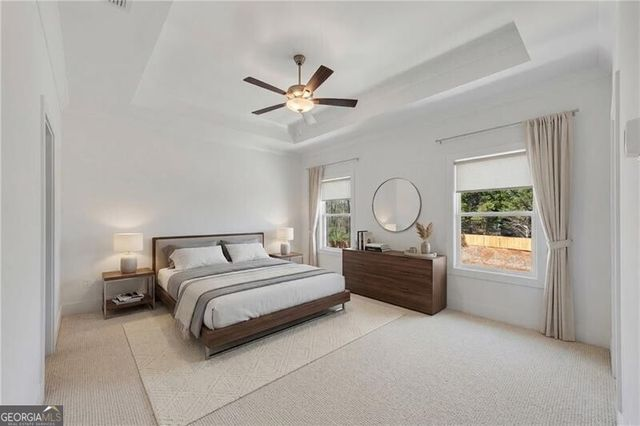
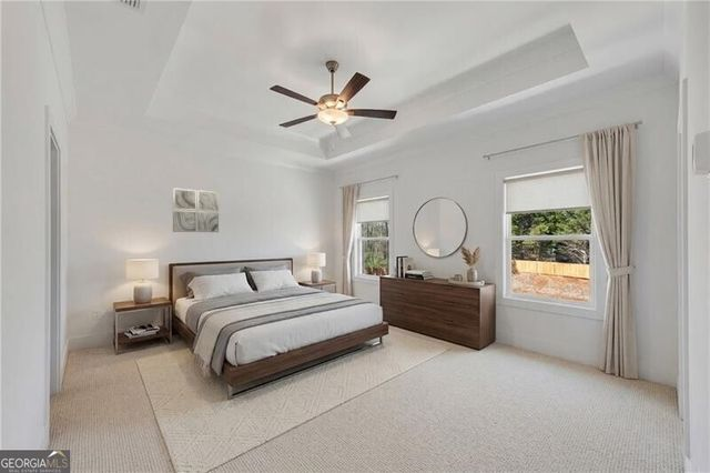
+ wall art [172,188,220,233]
